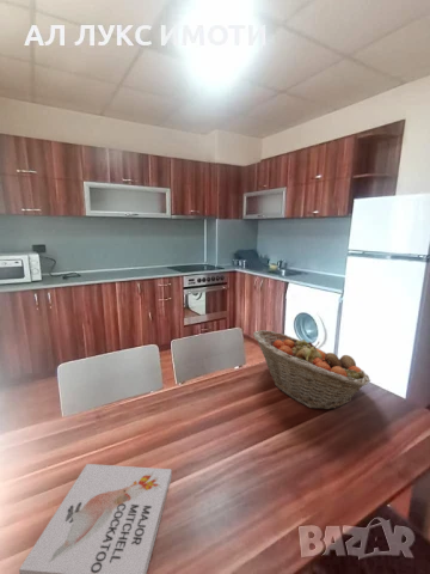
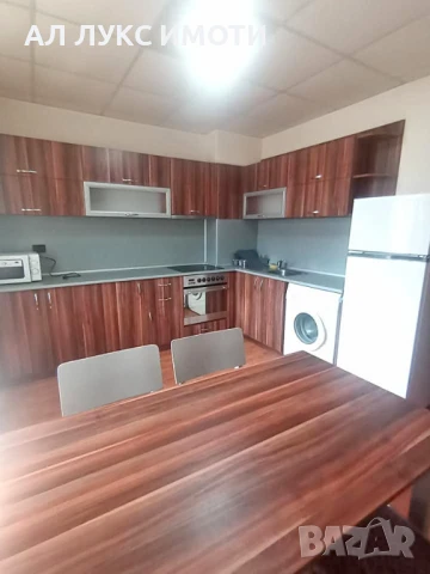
- book [18,463,173,574]
- fruit basket [252,329,371,410]
